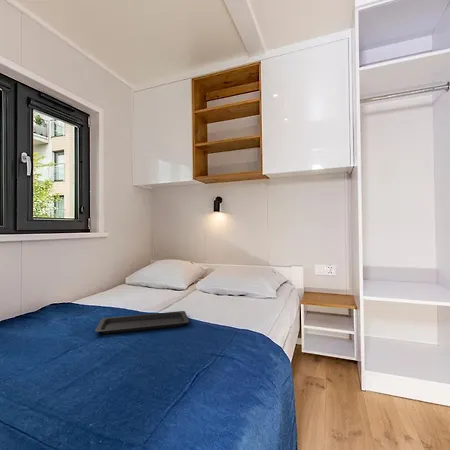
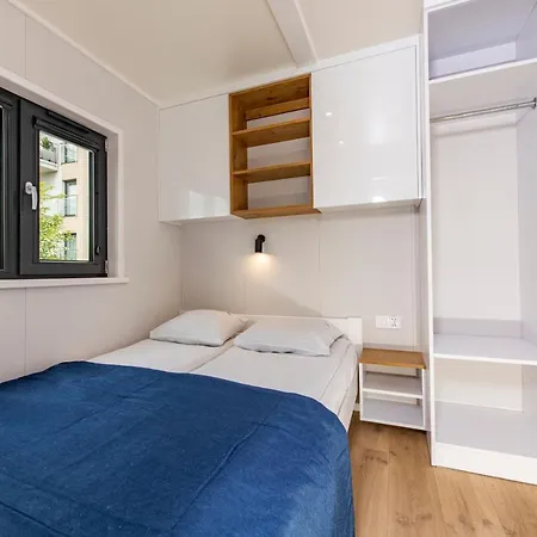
- serving tray [94,310,190,335]
